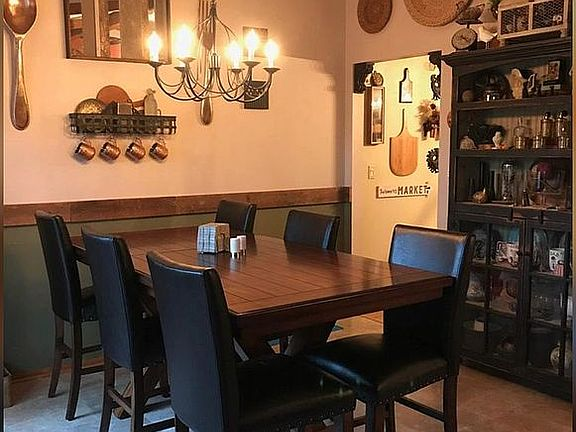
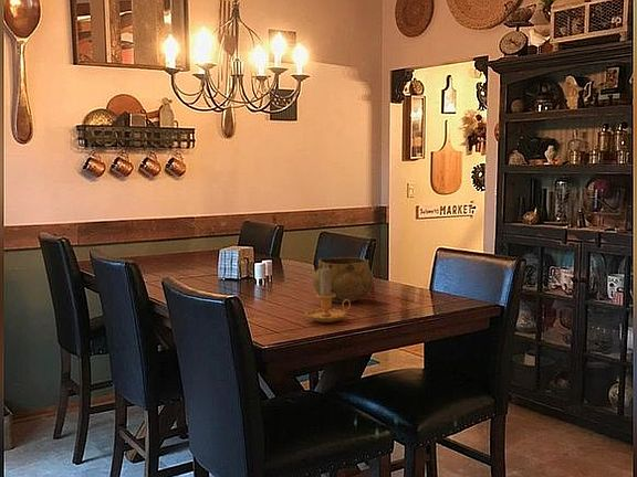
+ decorative bowl [312,256,375,304]
+ candle [304,266,352,324]
